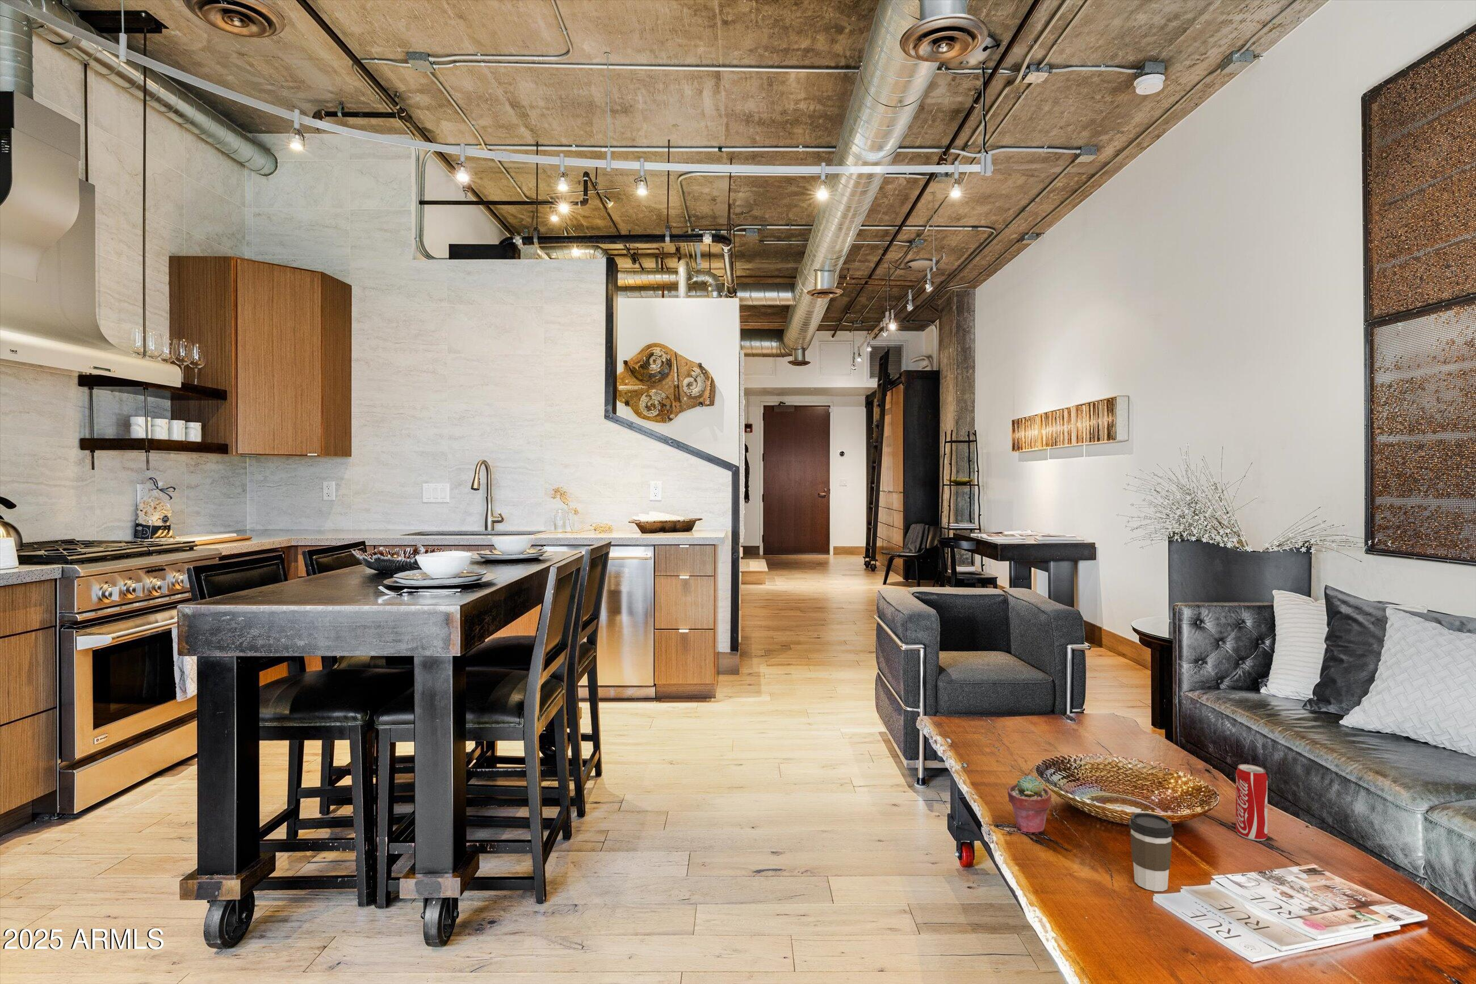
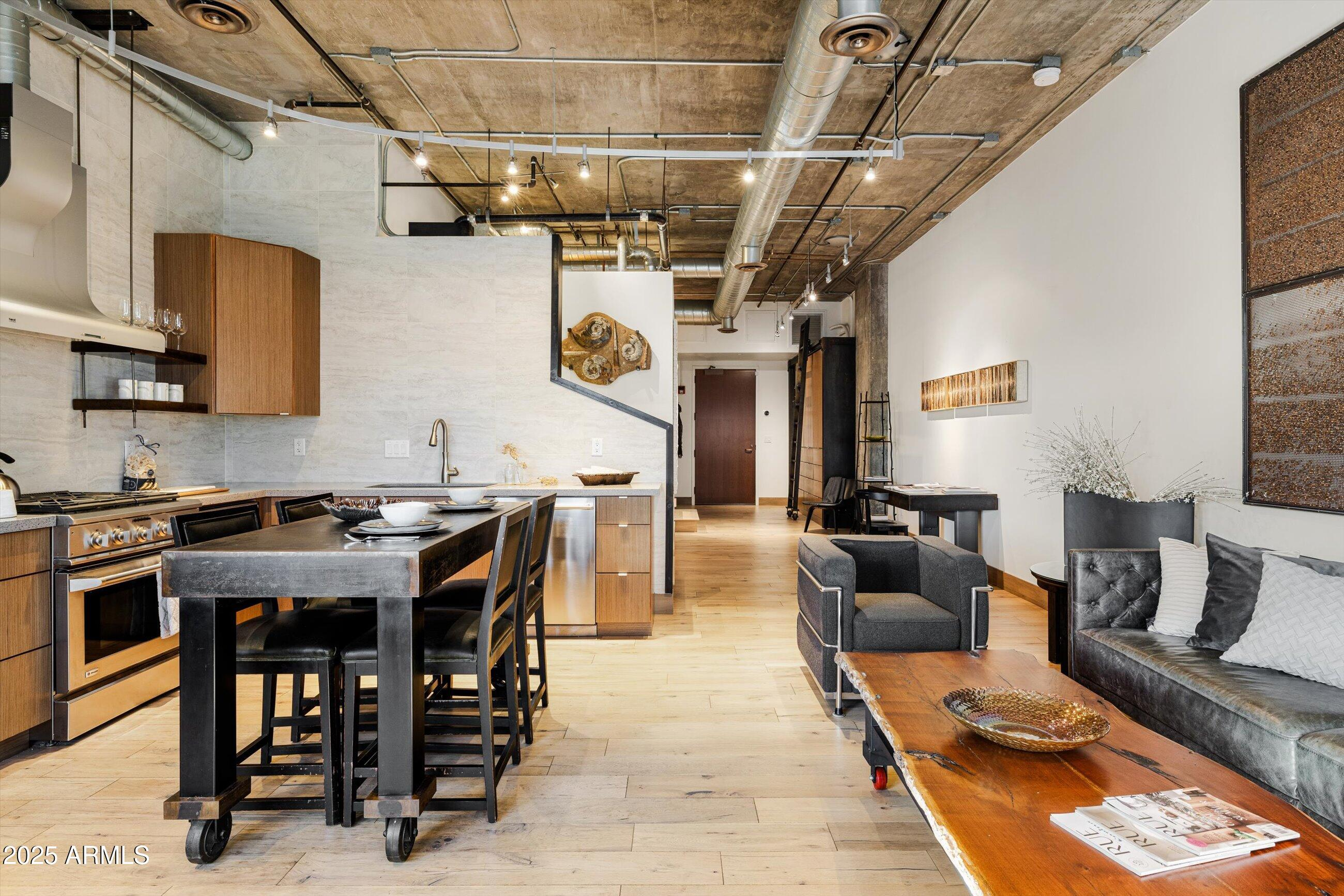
- potted succulent [1007,775,1052,835]
- beverage can [1235,764,1268,841]
- coffee cup [1129,812,1174,892]
